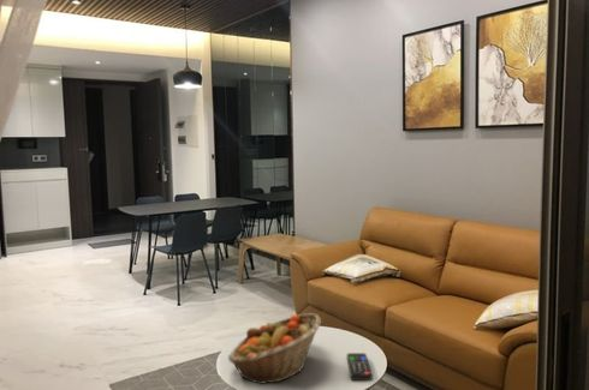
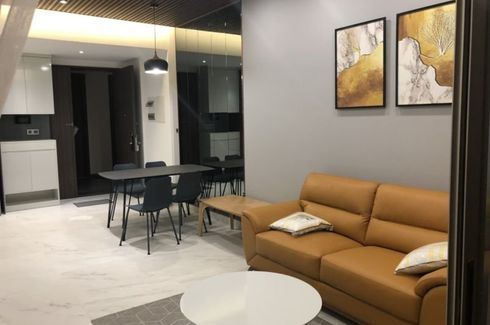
- fruit basket [227,312,322,385]
- remote control [346,352,373,382]
